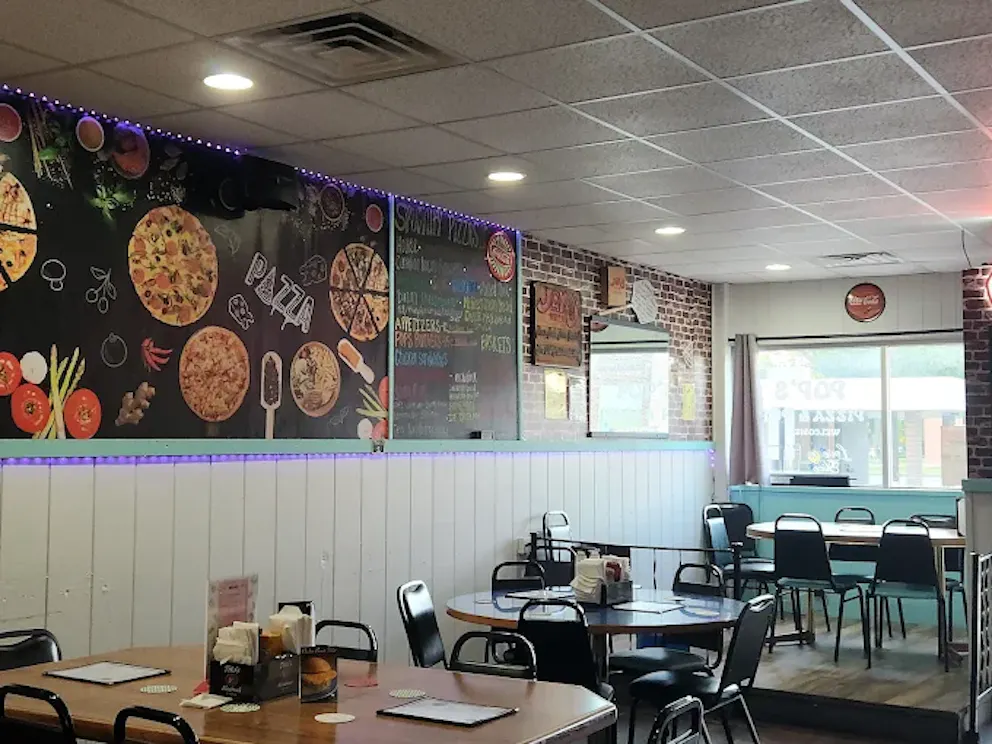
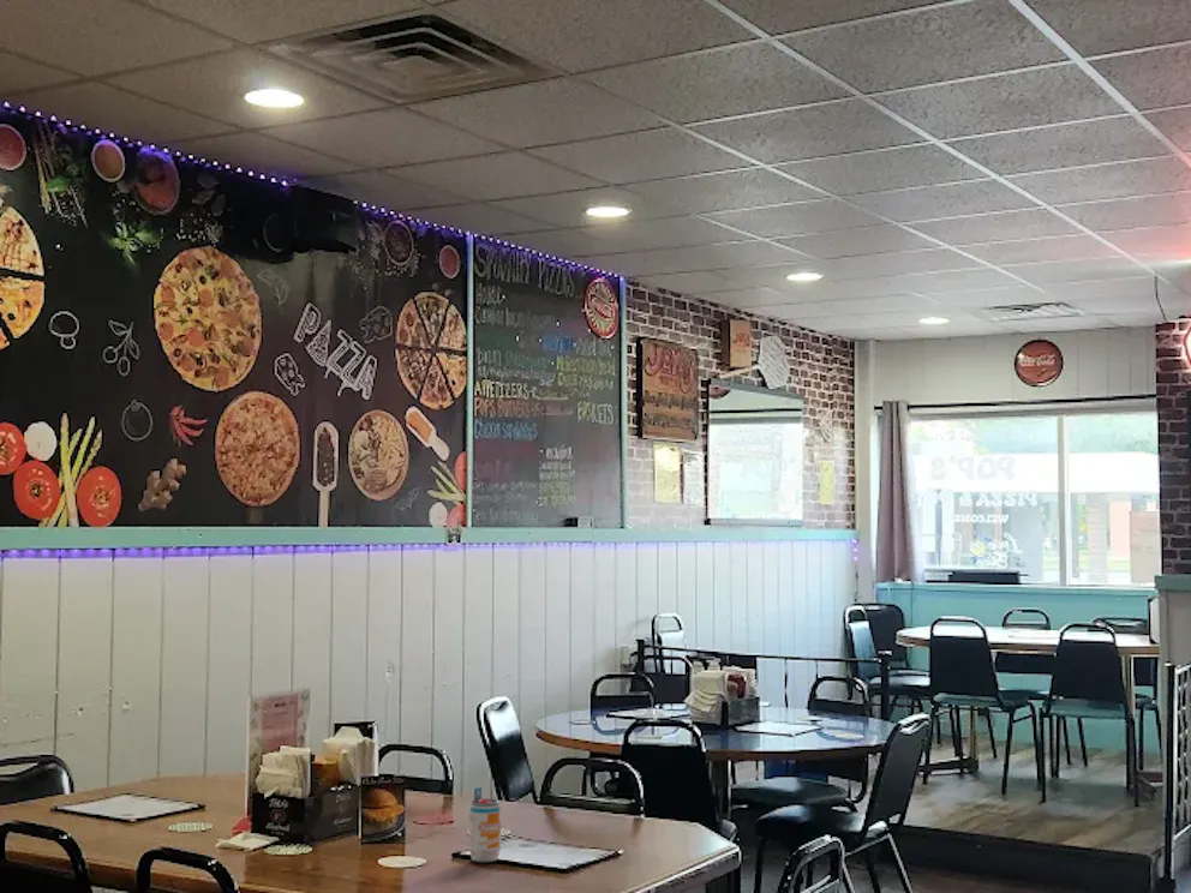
+ beverage can [468,786,502,864]
